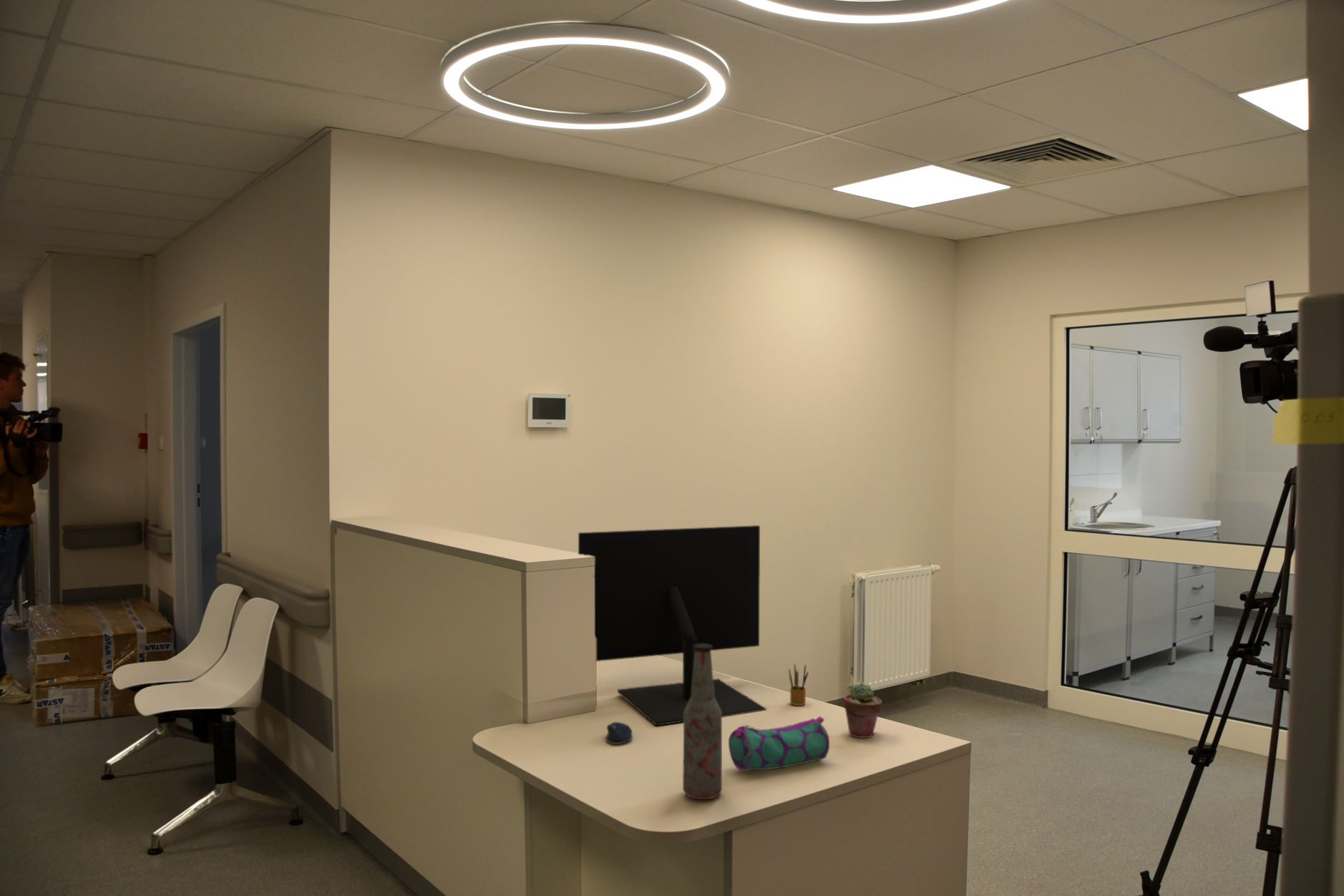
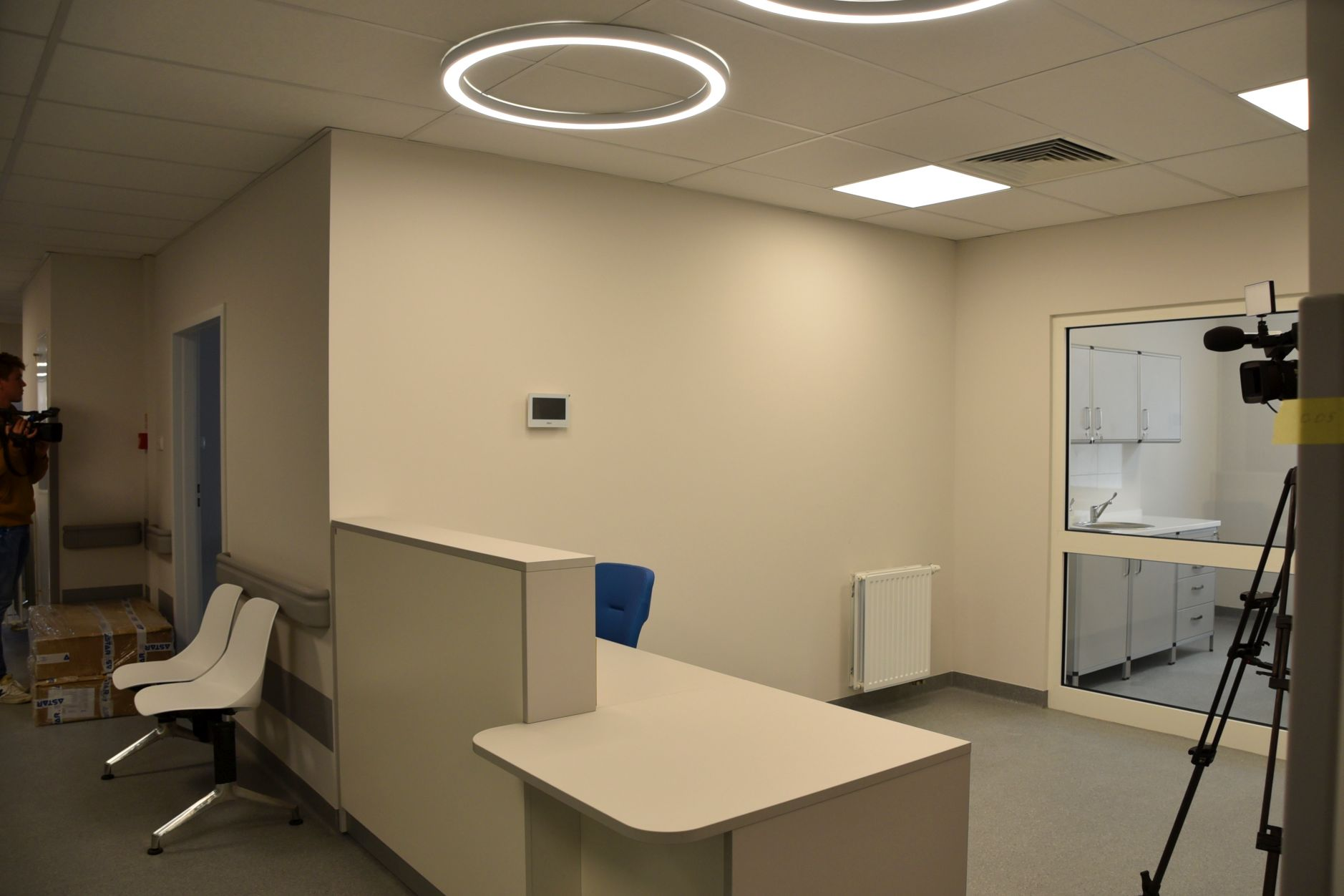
- potted succulent [842,682,883,739]
- bottle [682,643,723,800]
- monitor [578,525,767,726]
- computer mouse [605,721,633,745]
- pencil case [728,716,830,771]
- pencil box [787,663,809,706]
